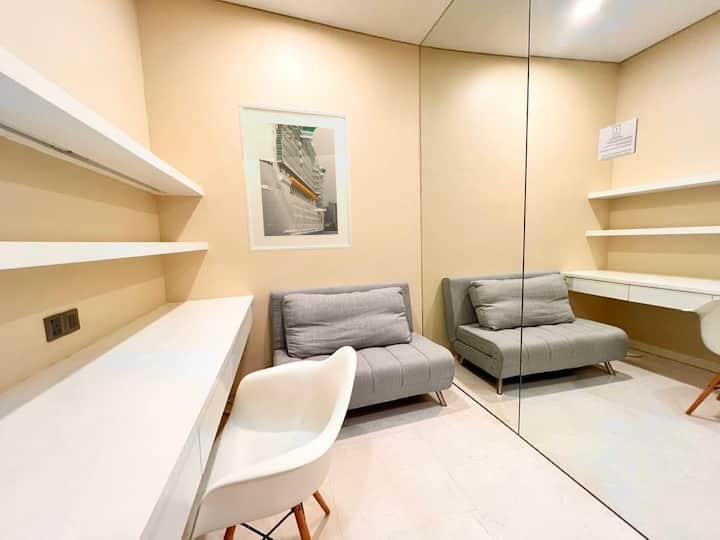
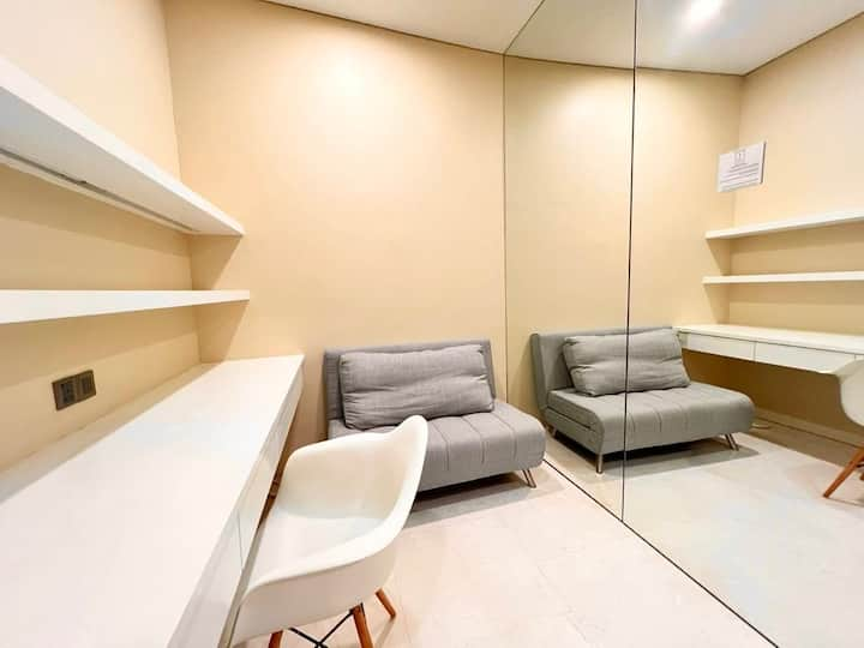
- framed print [237,102,353,253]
